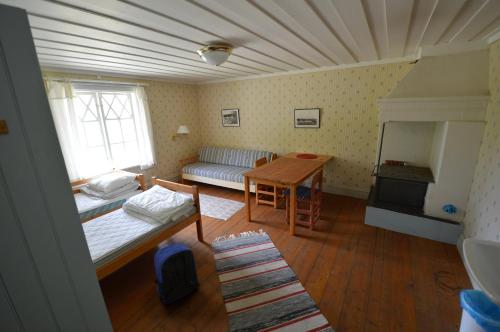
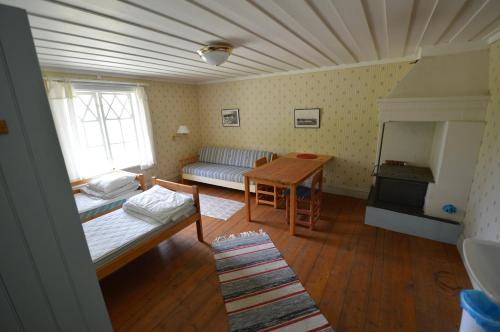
- backpack [153,242,201,305]
